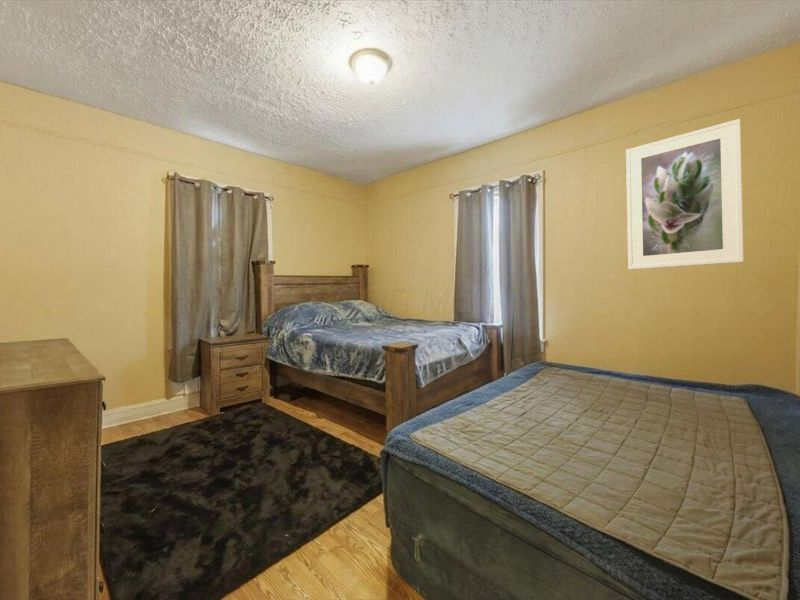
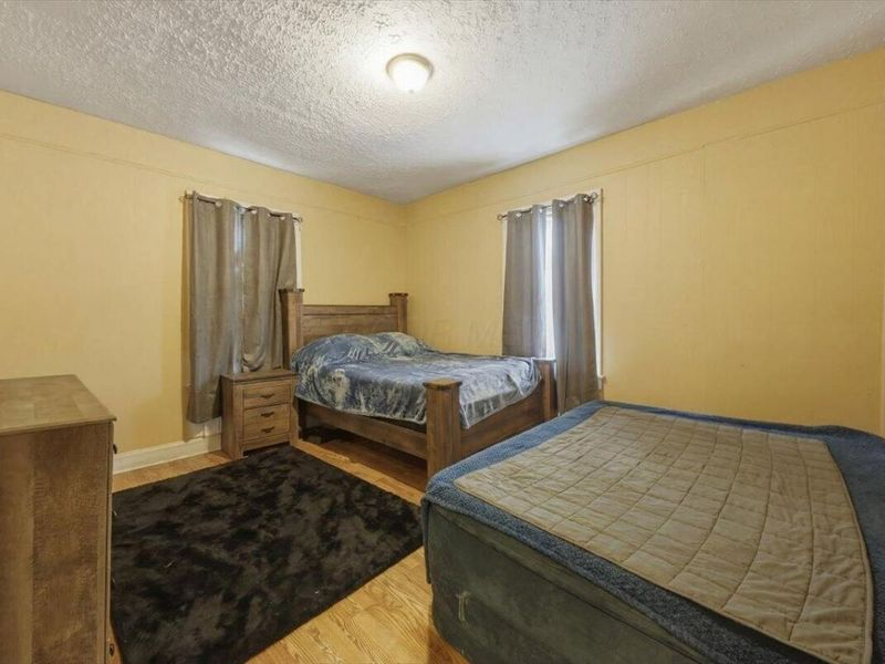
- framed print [625,118,744,271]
